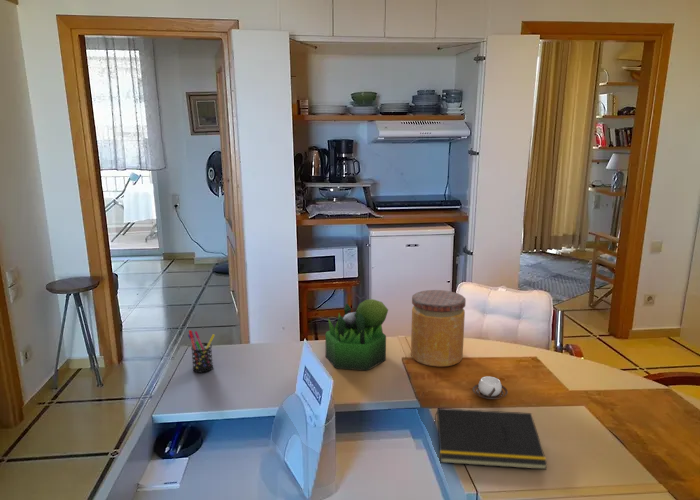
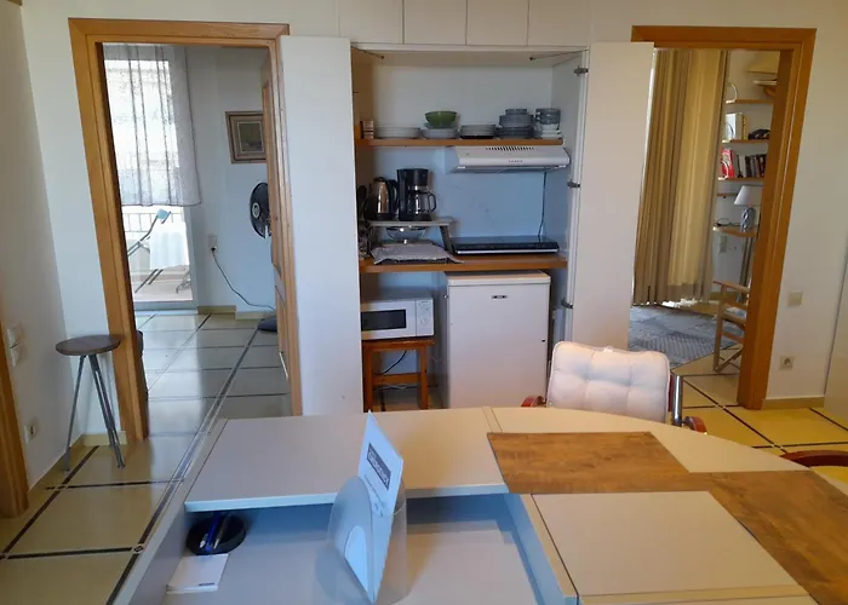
- pen holder [187,329,216,374]
- jar [410,289,467,368]
- notepad [433,407,548,470]
- cup [472,375,509,400]
- plant [324,298,389,371]
